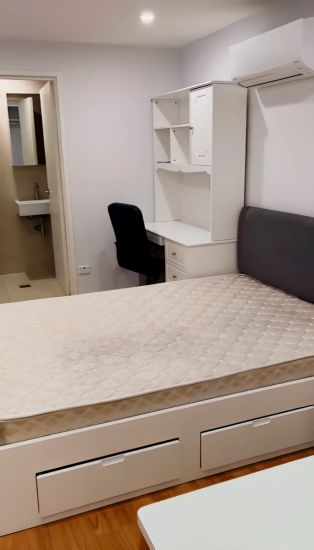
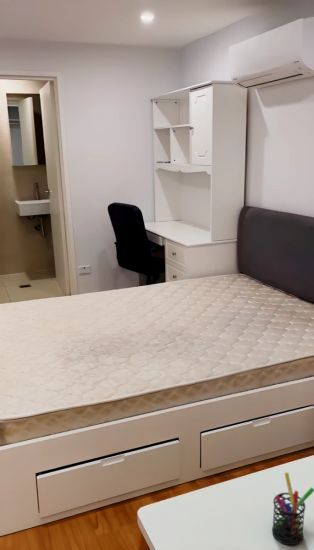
+ pen holder [271,471,314,546]
